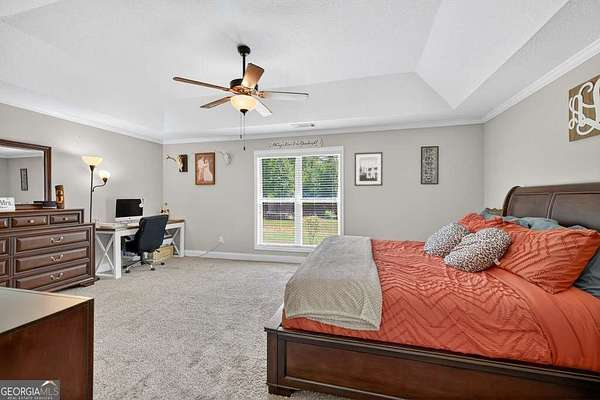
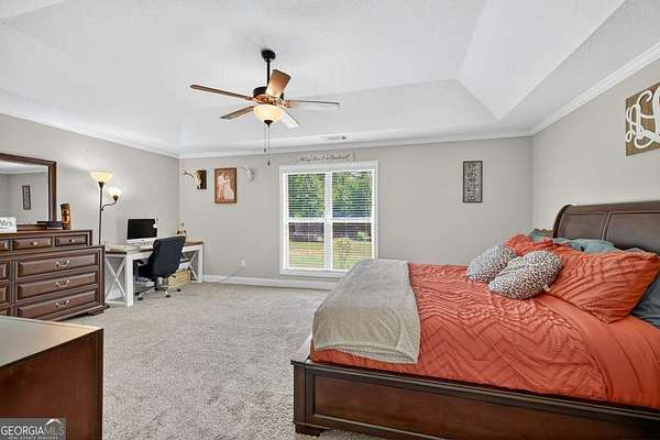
- wall art [354,151,384,187]
